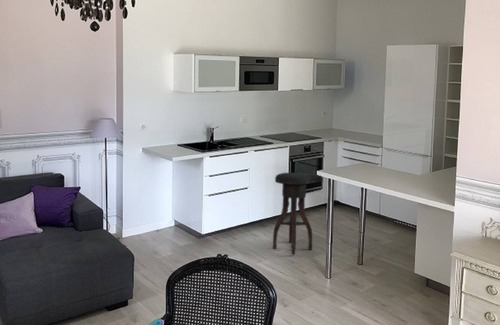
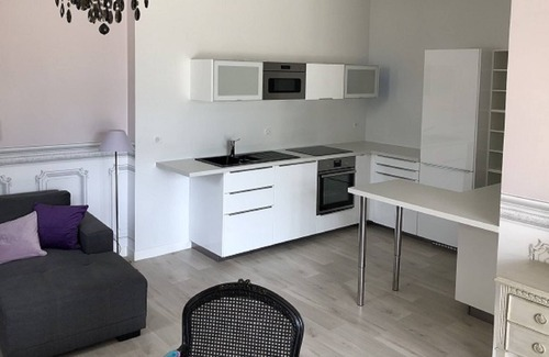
- stool [272,172,324,255]
